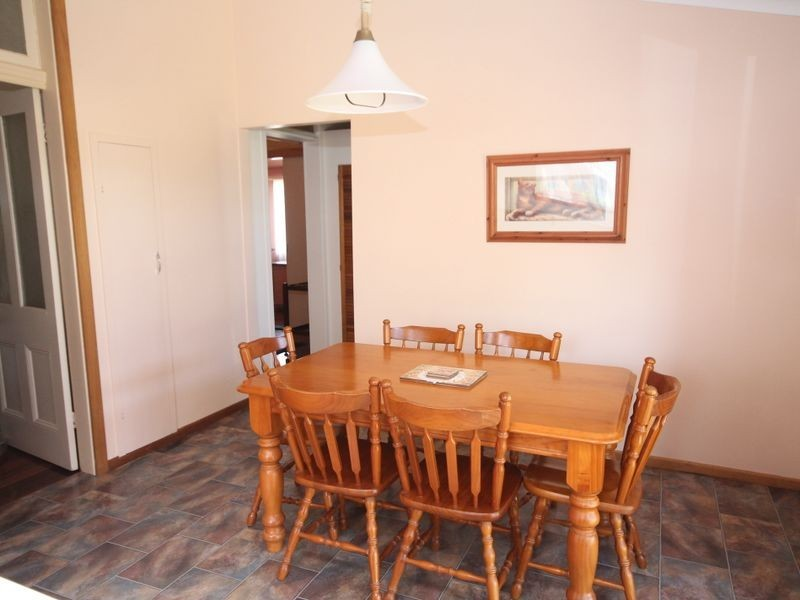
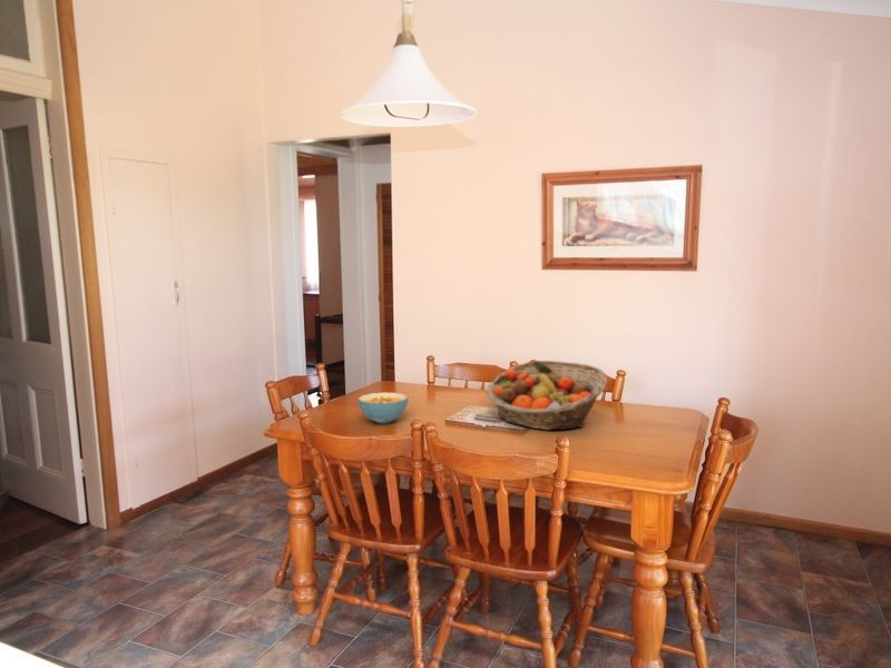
+ cereal bowl [356,392,410,425]
+ fruit basket [486,360,608,431]
